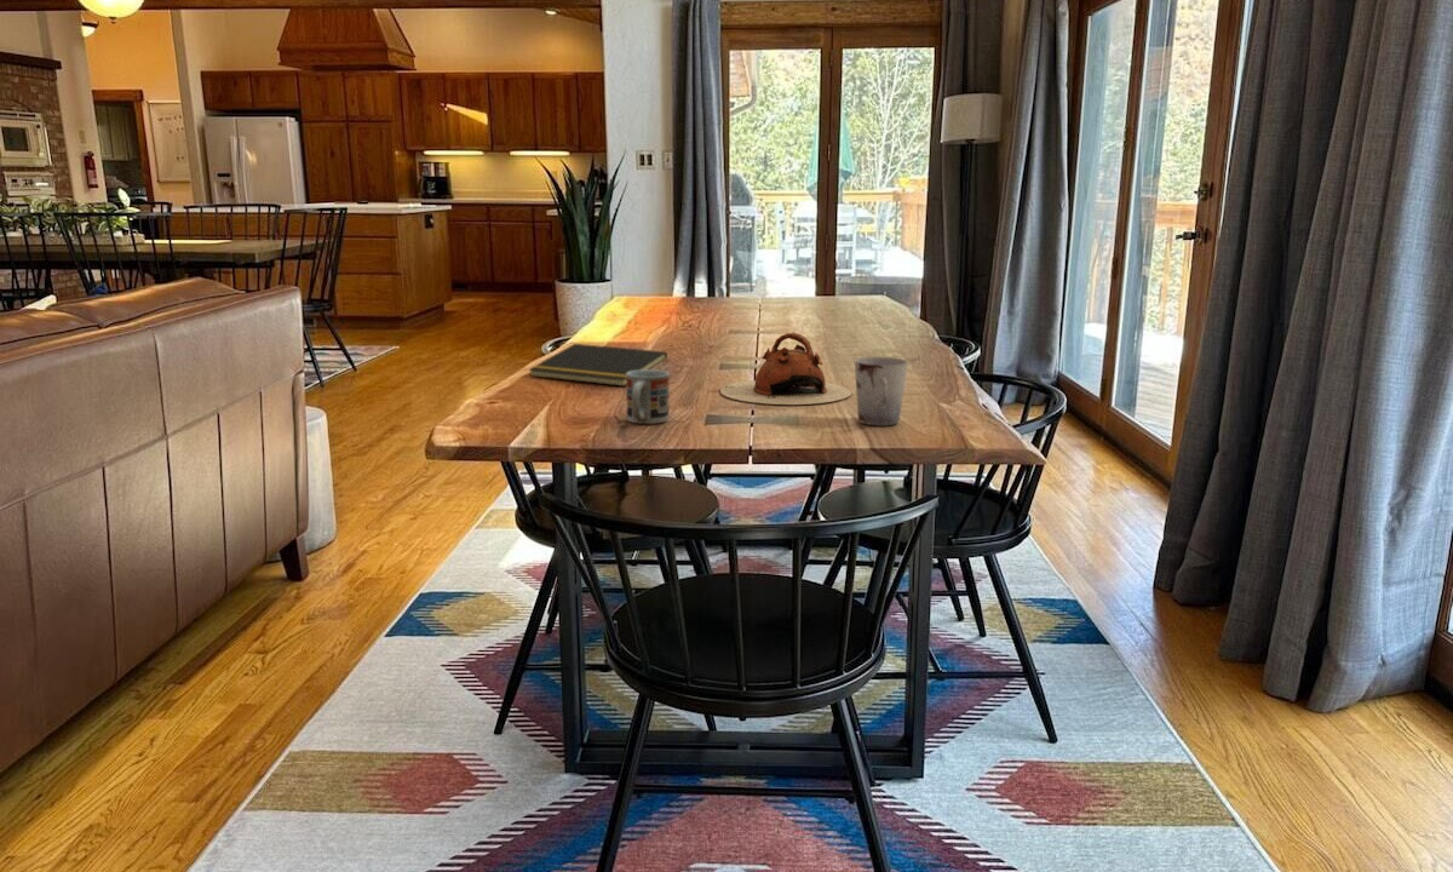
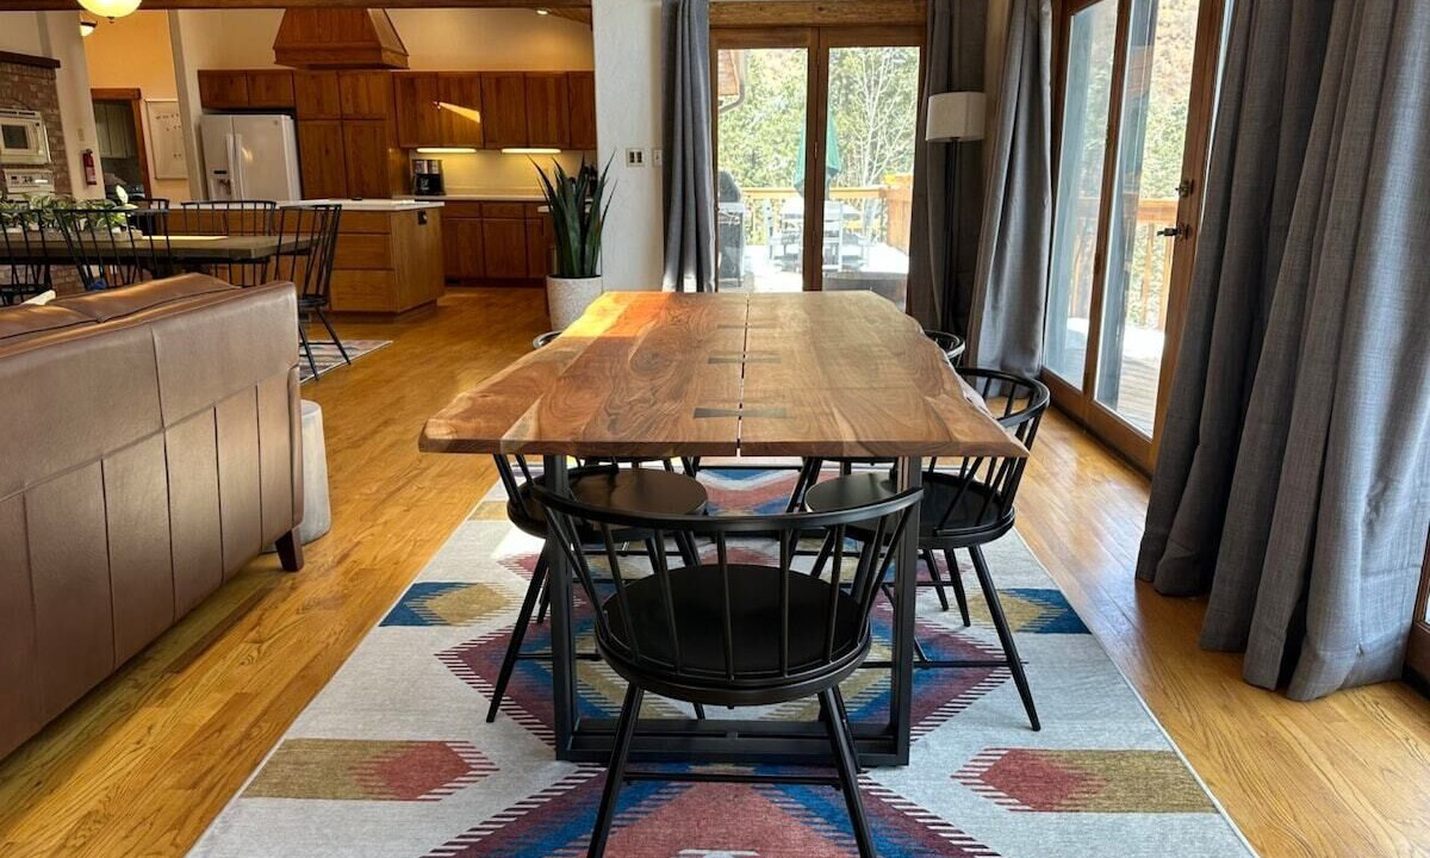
- teapot [719,332,852,406]
- notepad [528,343,668,388]
- cup [625,368,671,425]
- cup [854,356,909,426]
